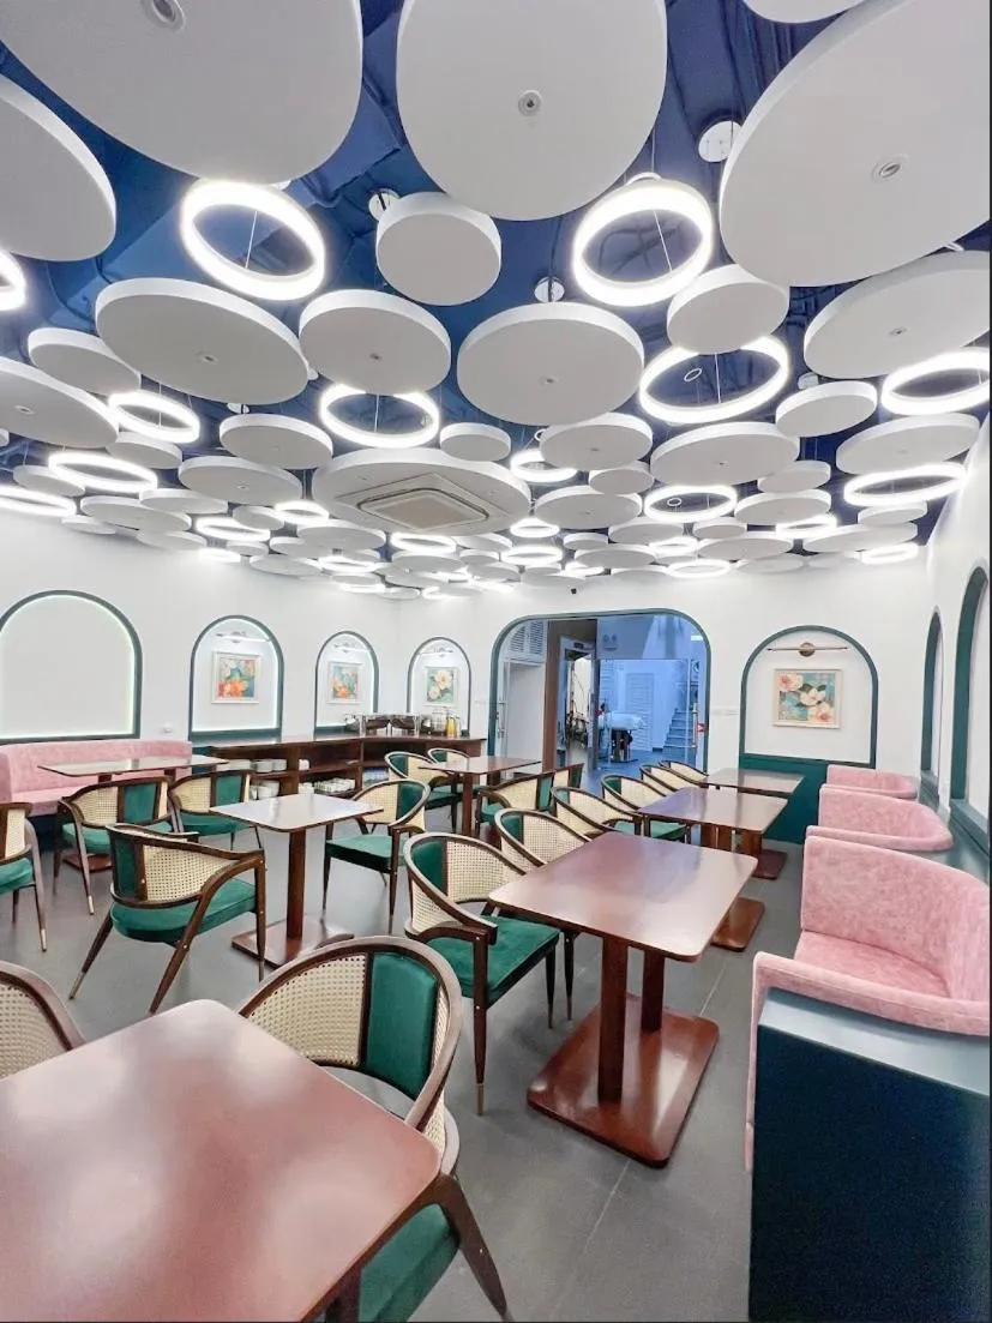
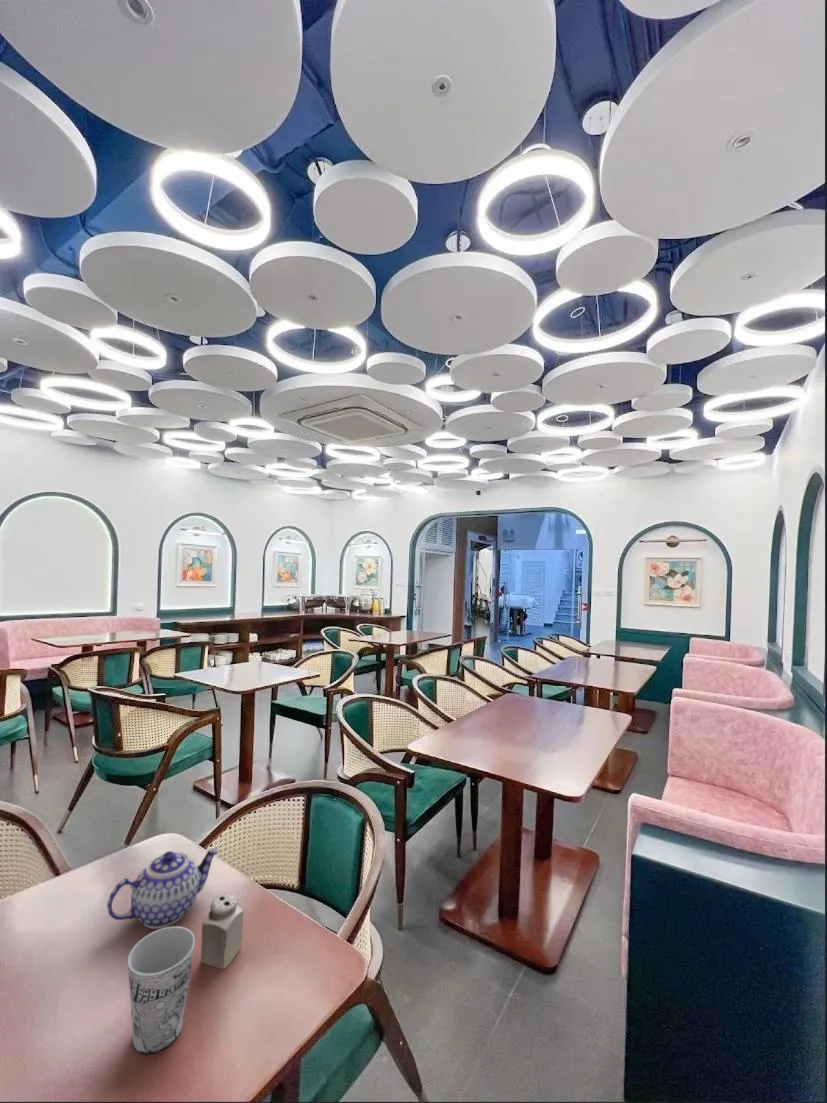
+ salt shaker [200,892,244,970]
+ teapot [106,847,220,930]
+ cup [127,925,196,1056]
